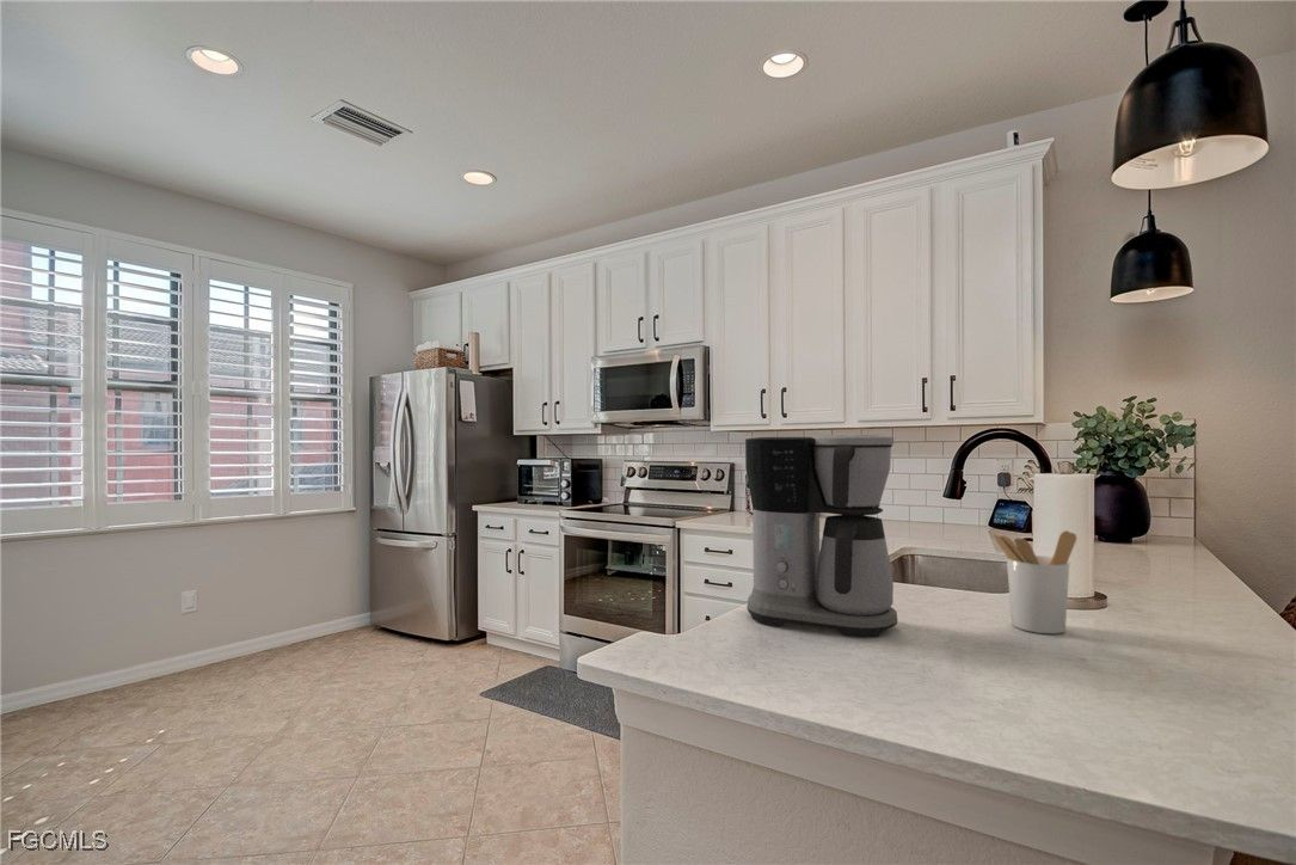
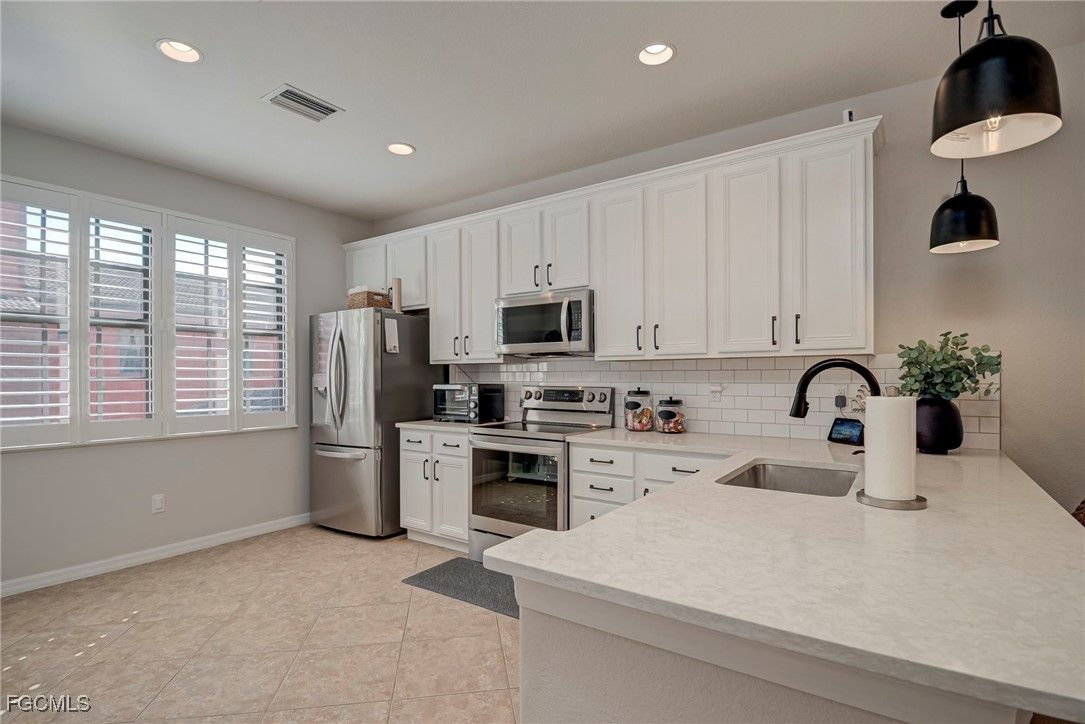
- utensil holder [991,529,1077,634]
- coffee maker [744,432,898,638]
